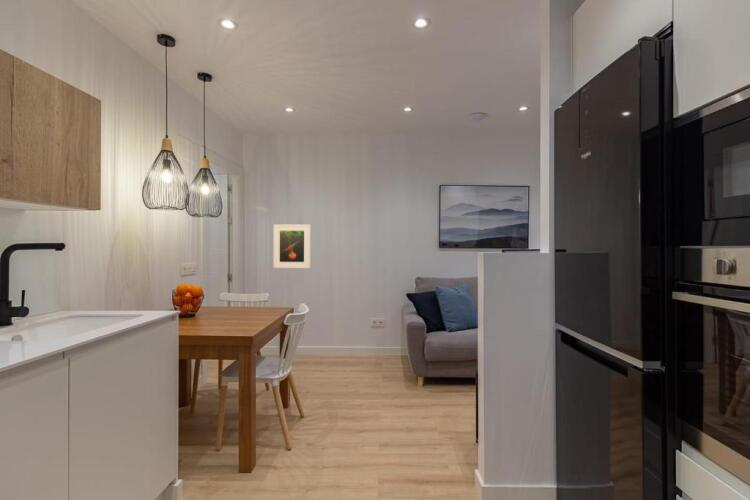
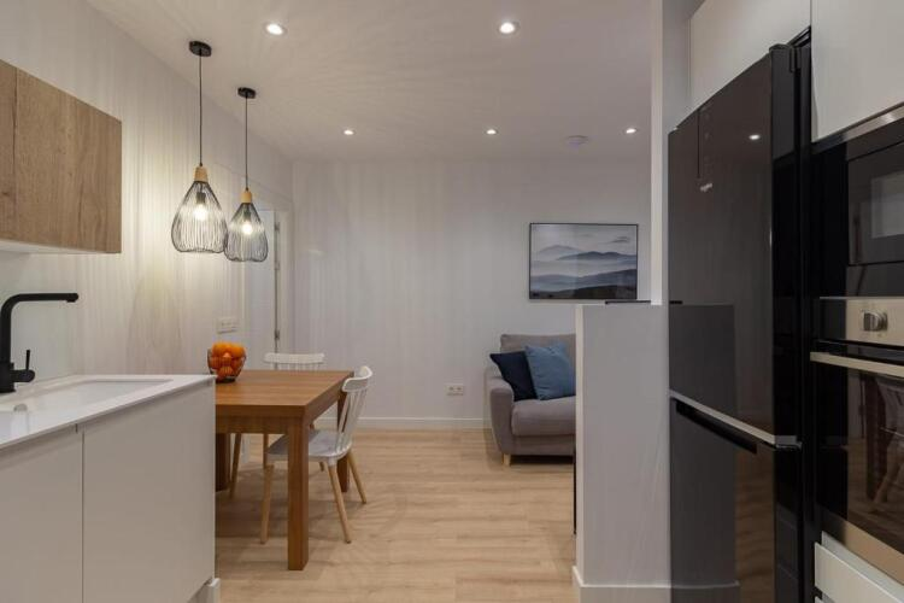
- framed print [272,223,312,269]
